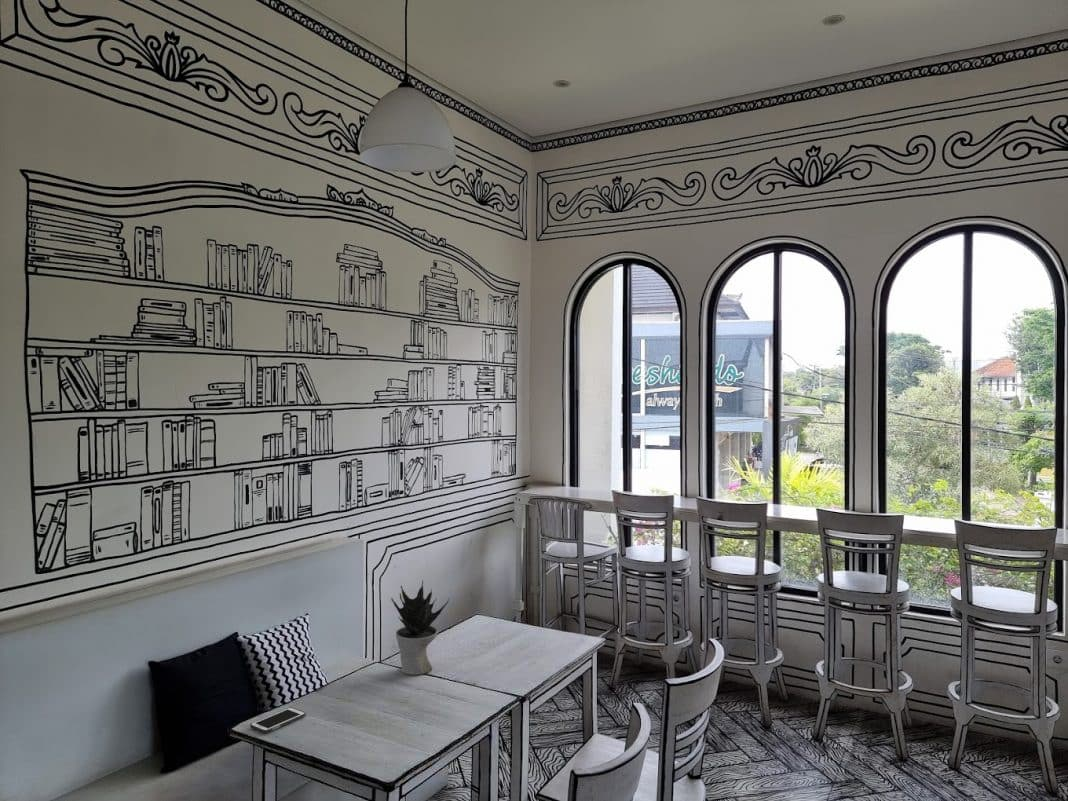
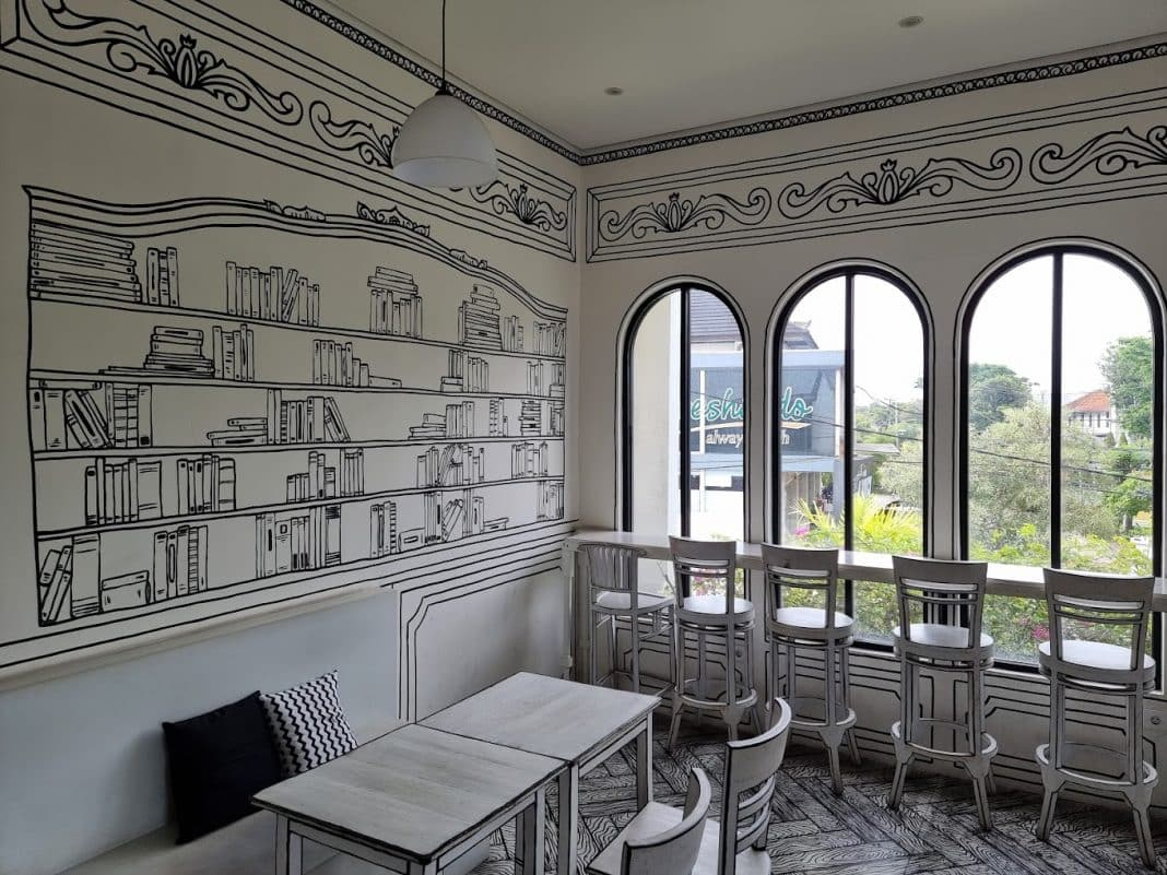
- potted plant [391,579,450,676]
- cell phone [249,706,307,734]
